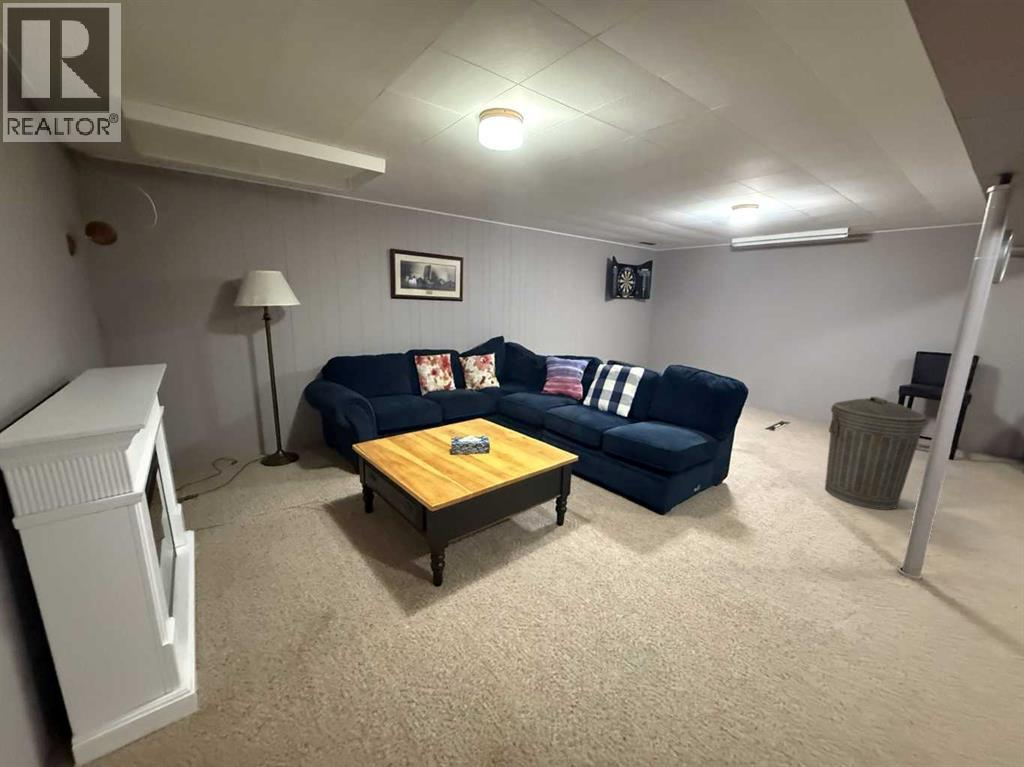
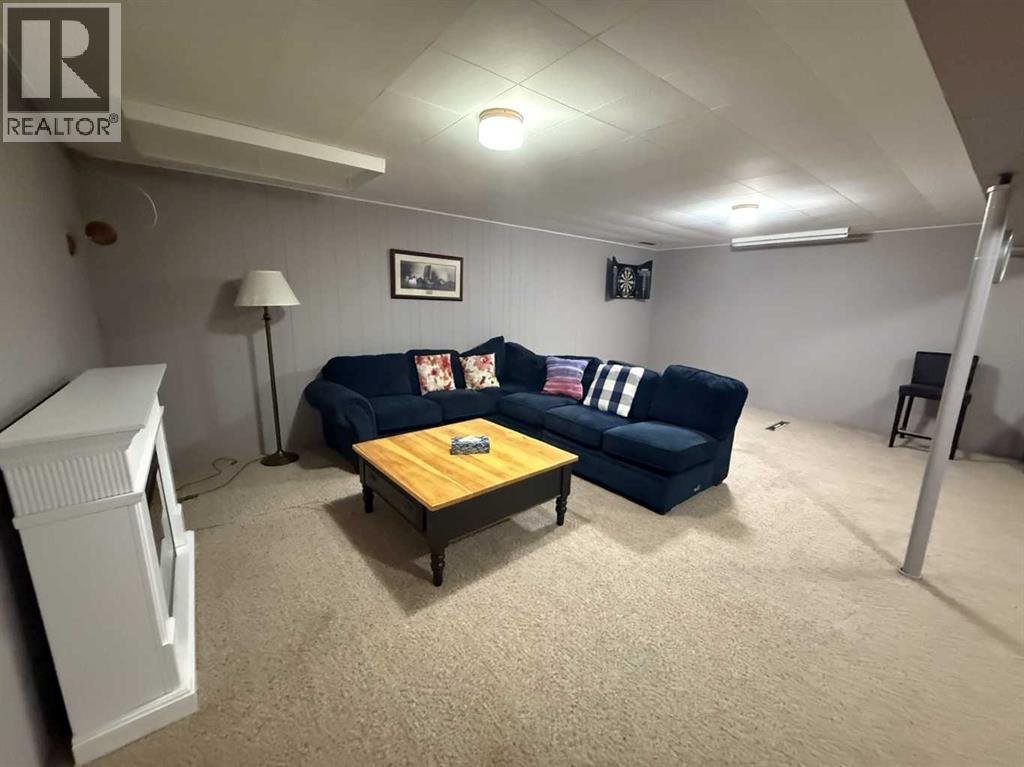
- trash can [824,396,928,511]
